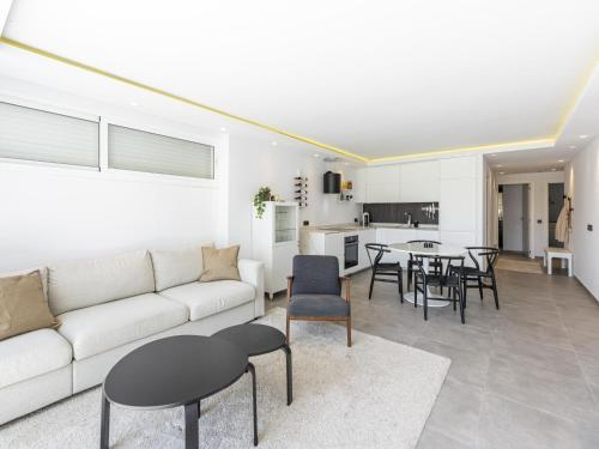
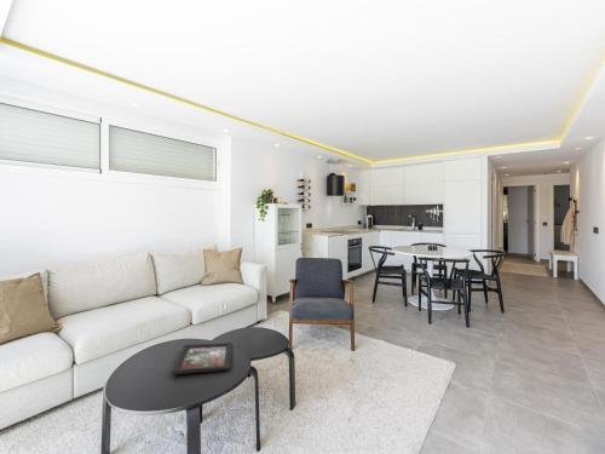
+ decorative tray [171,341,234,375]
